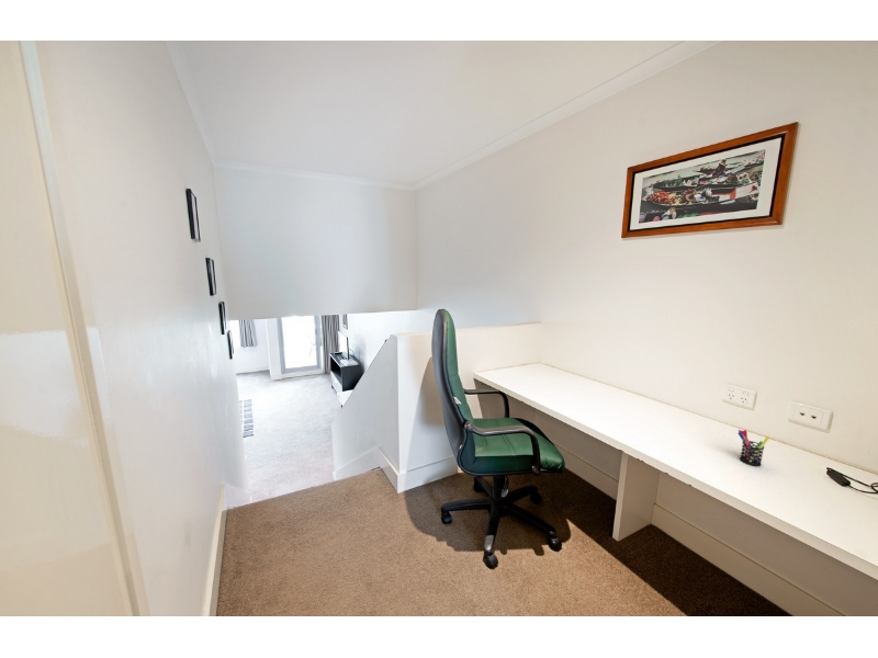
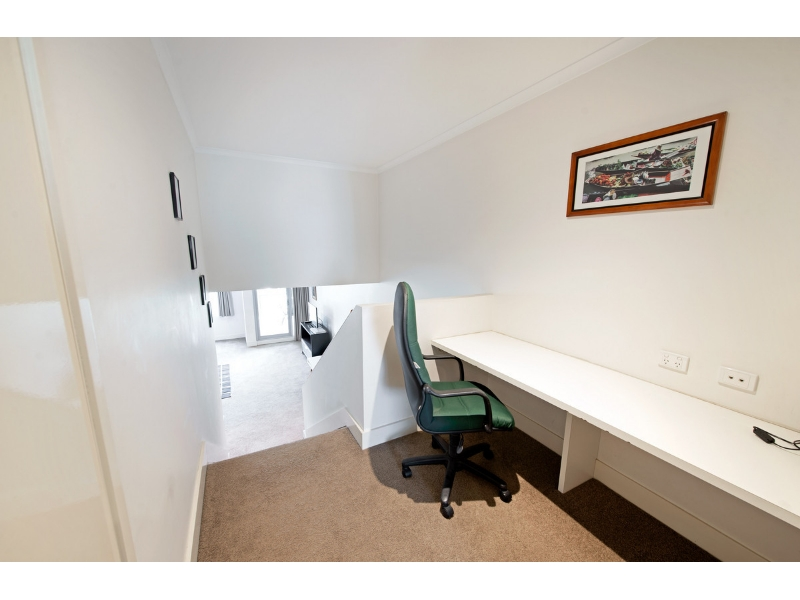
- pen holder [738,429,770,467]
